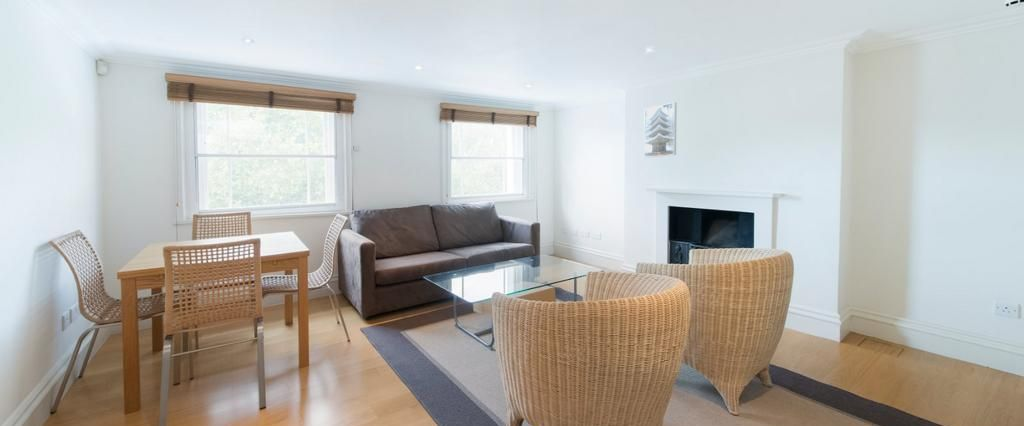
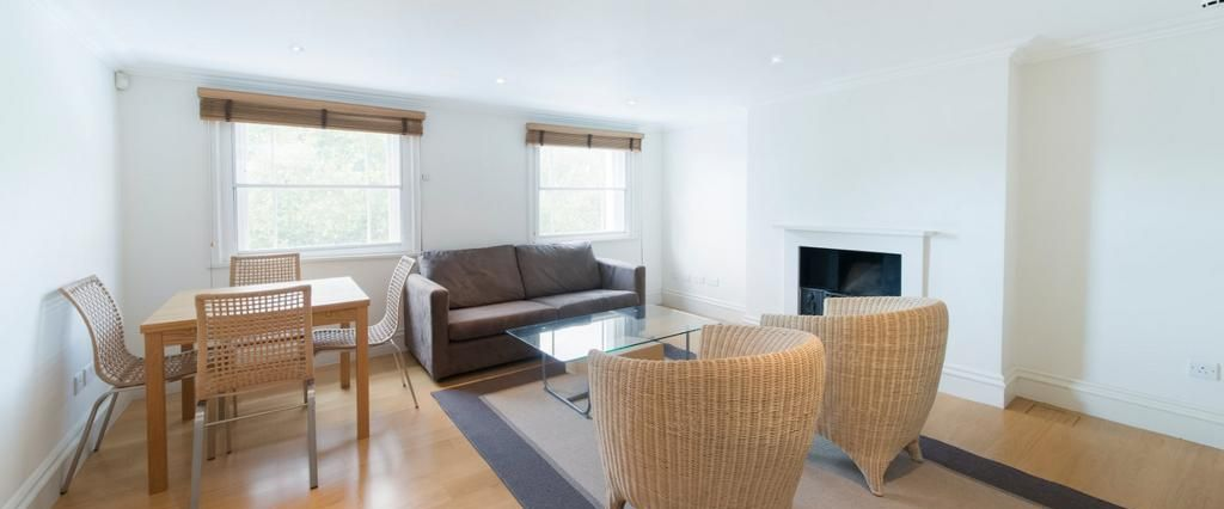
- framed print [643,101,677,159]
